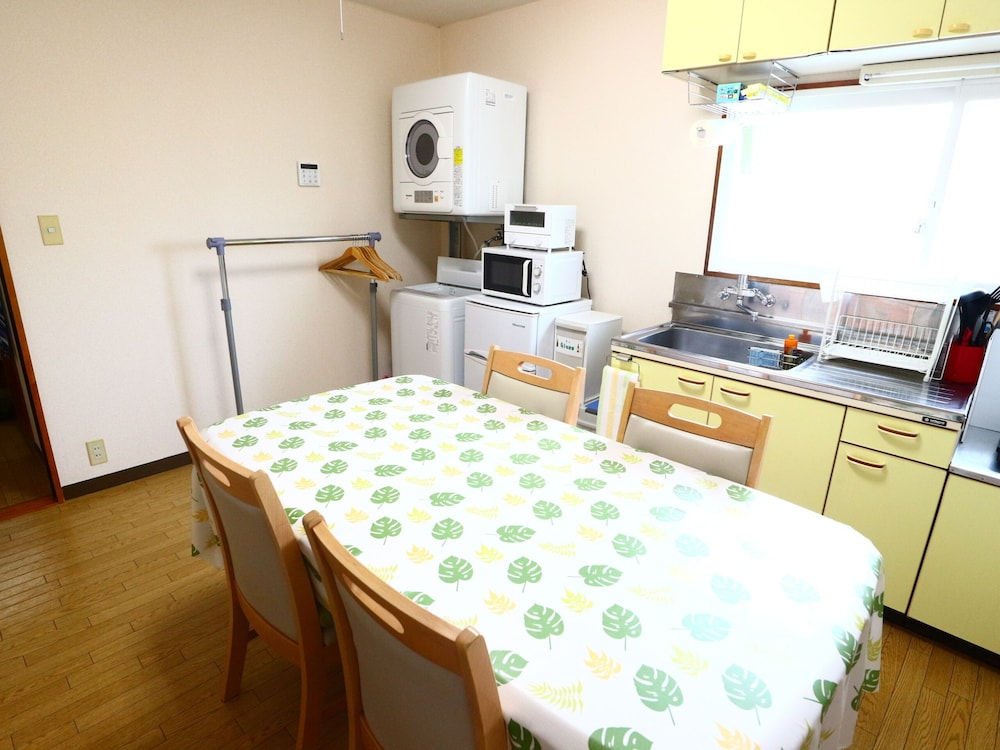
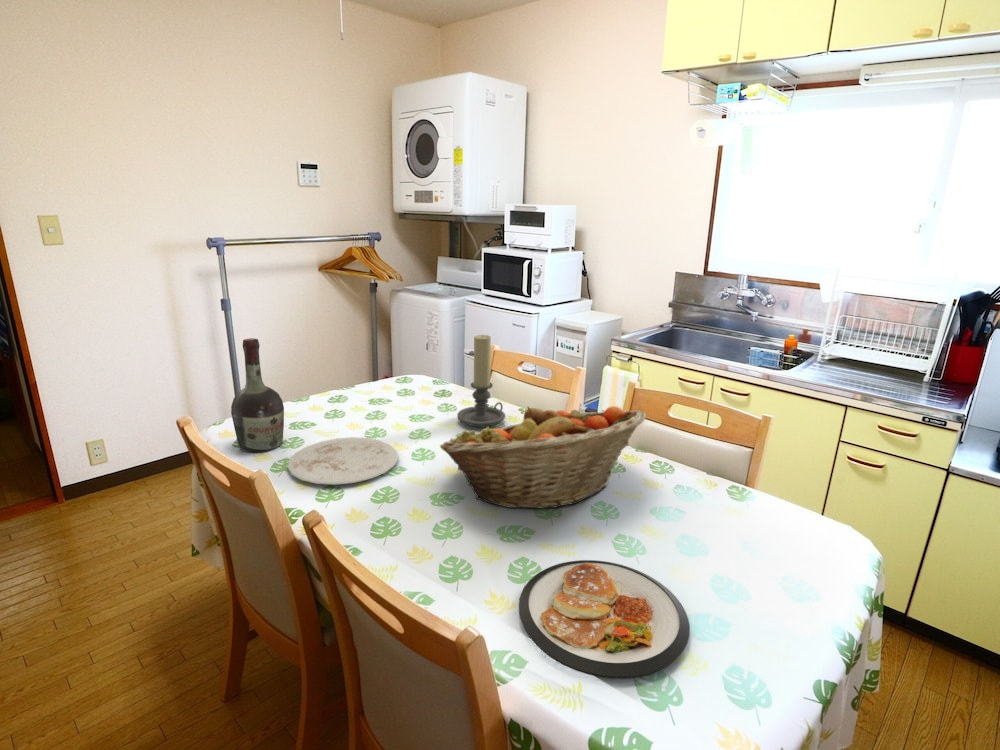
+ plate [287,436,399,486]
+ candle holder [456,334,506,428]
+ cognac bottle [230,337,285,453]
+ fruit basket [439,405,647,509]
+ dish [518,559,691,680]
